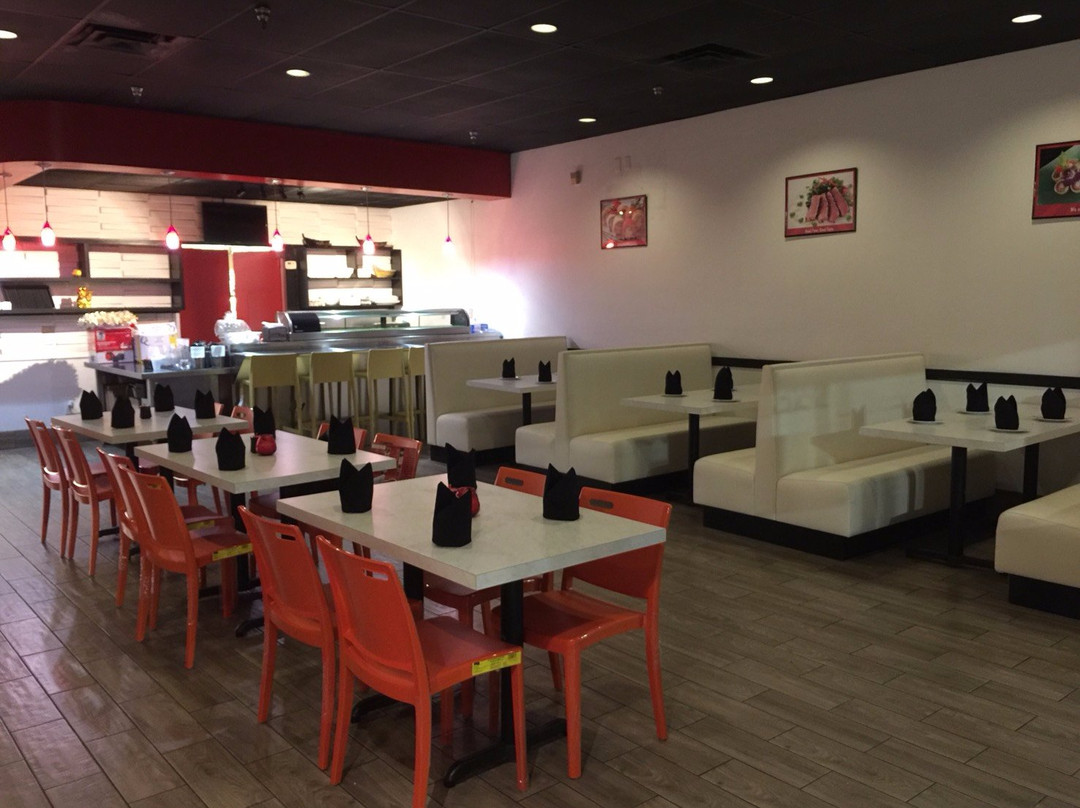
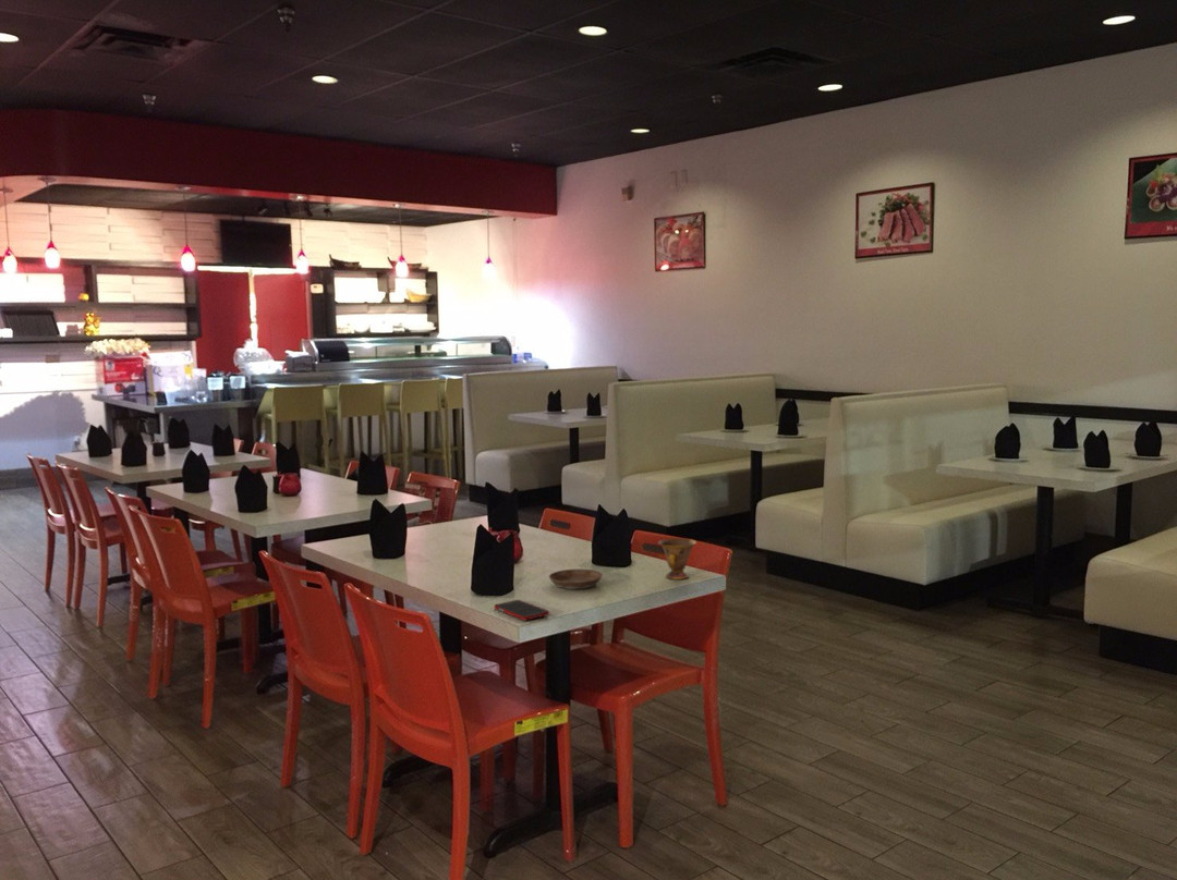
+ cell phone [493,599,550,621]
+ saucer [548,569,604,590]
+ teacup [657,537,697,580]
